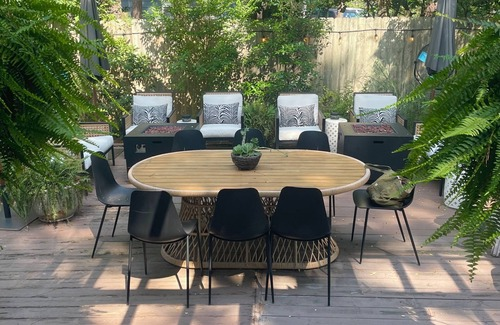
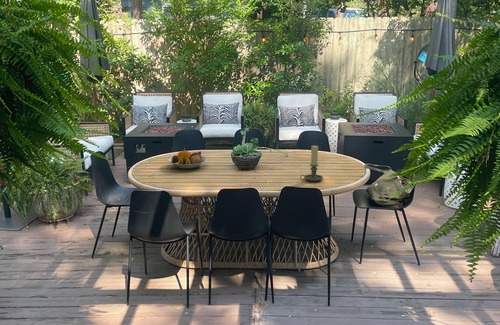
+ candle holder [299,145,324,182]
+ fruit bowl [166,149,208,170]
